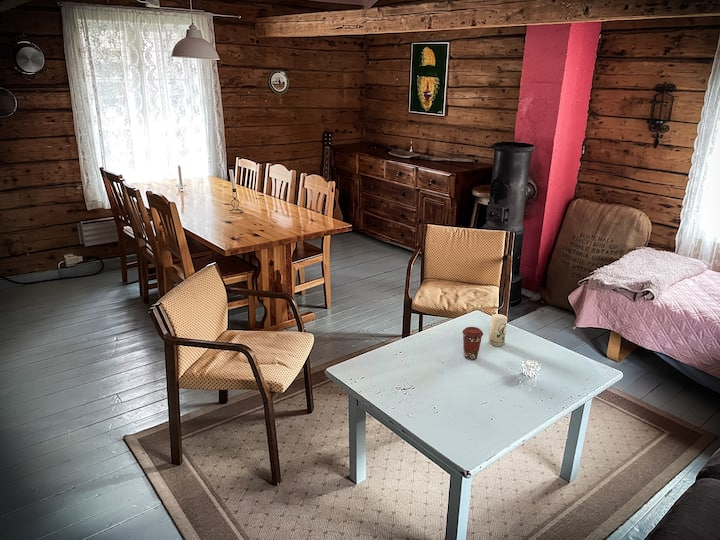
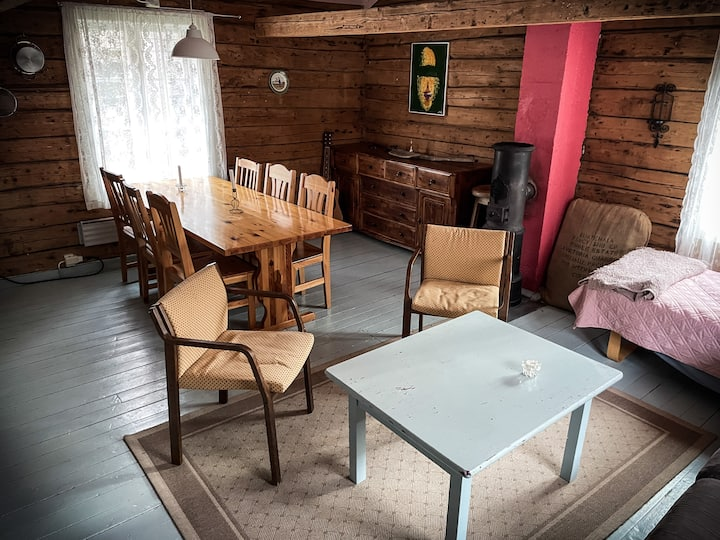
- coffee cup [461,326,484,361]
- candle [488,313,508,347]
